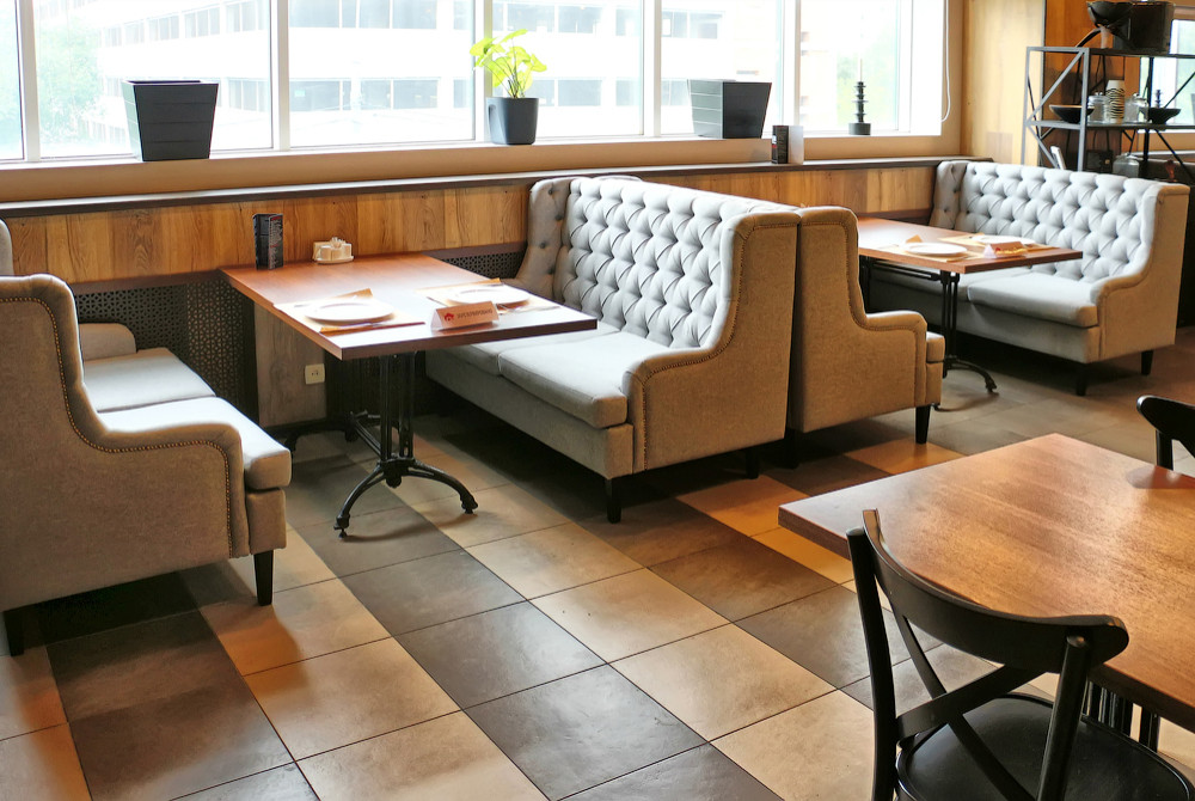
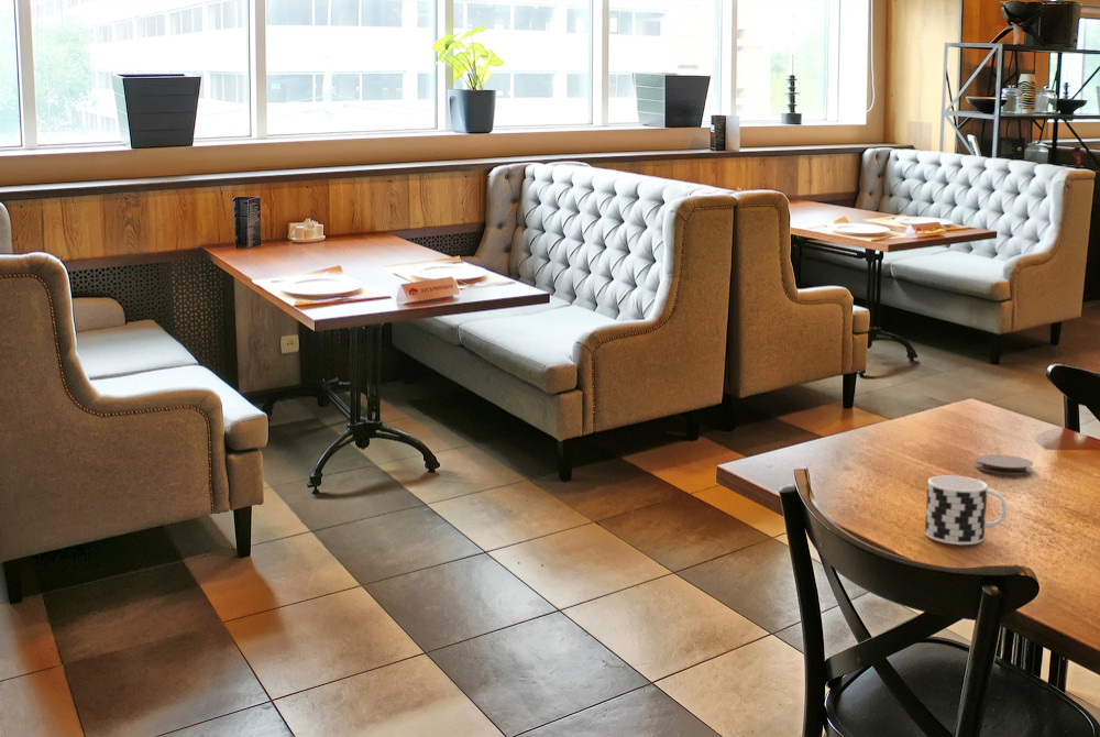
+ cup [924,474,1008,546]
+ coaster [975,453,1034,476]
